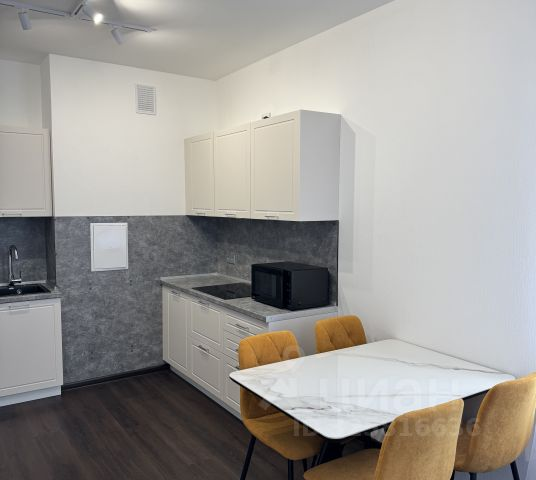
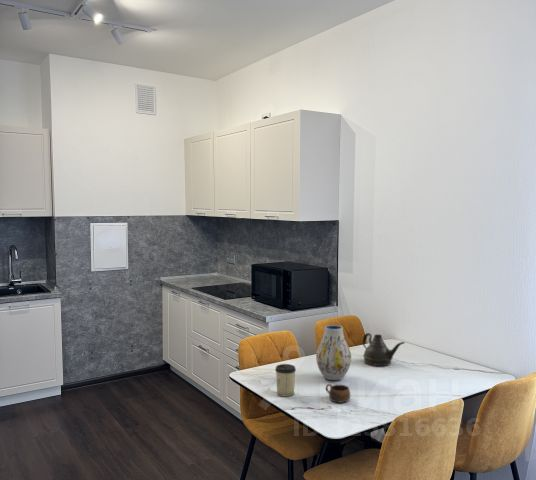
+ cup [325,383,351,404]
+ teapot [362,332,406,367]
+ vase [315,324,352,381]
+ cup [274,363,297,397]
